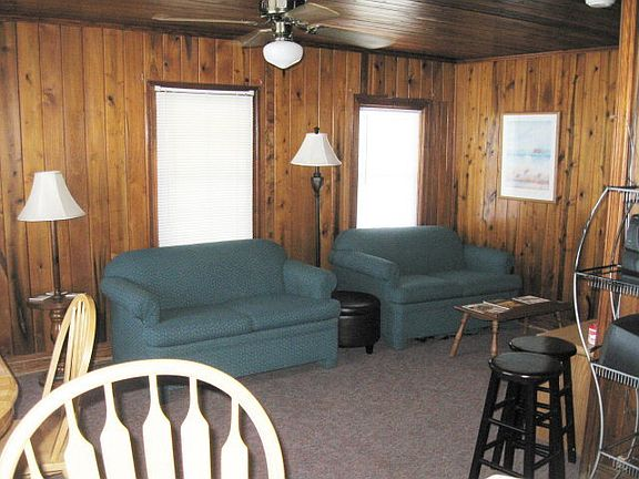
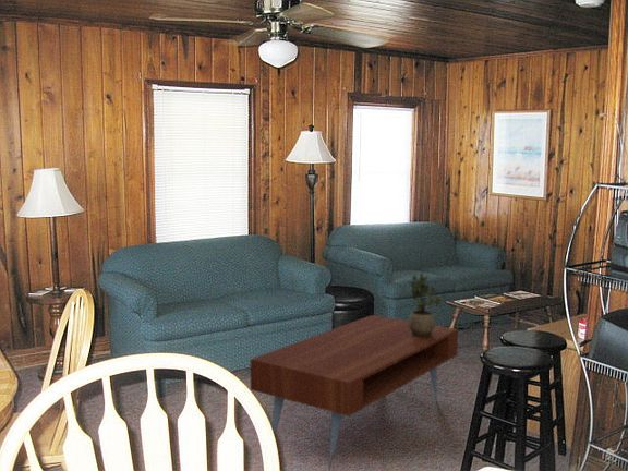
+ potted plant [407,271,448,337]
+ coffee table [250,314,459,471]
